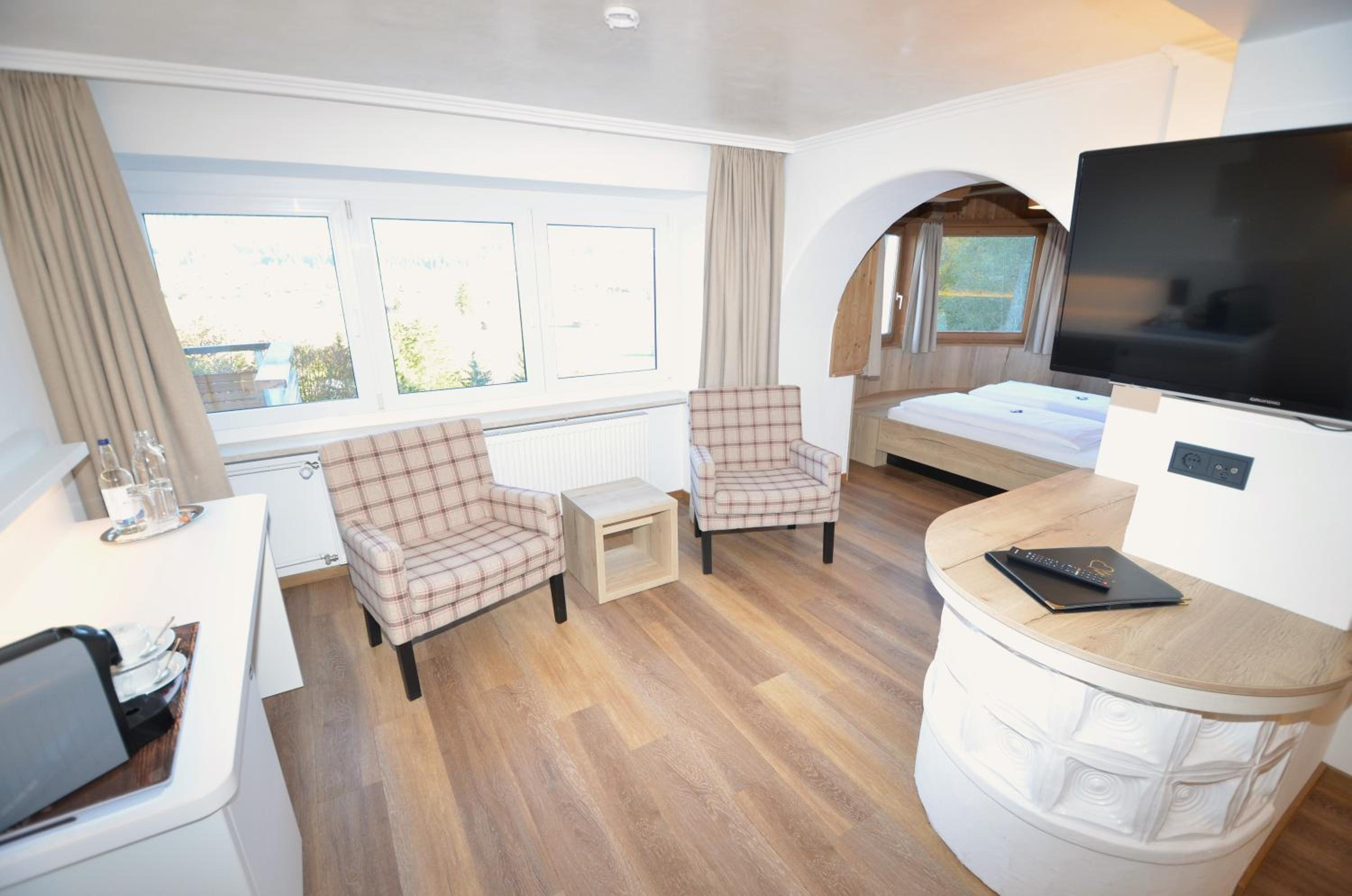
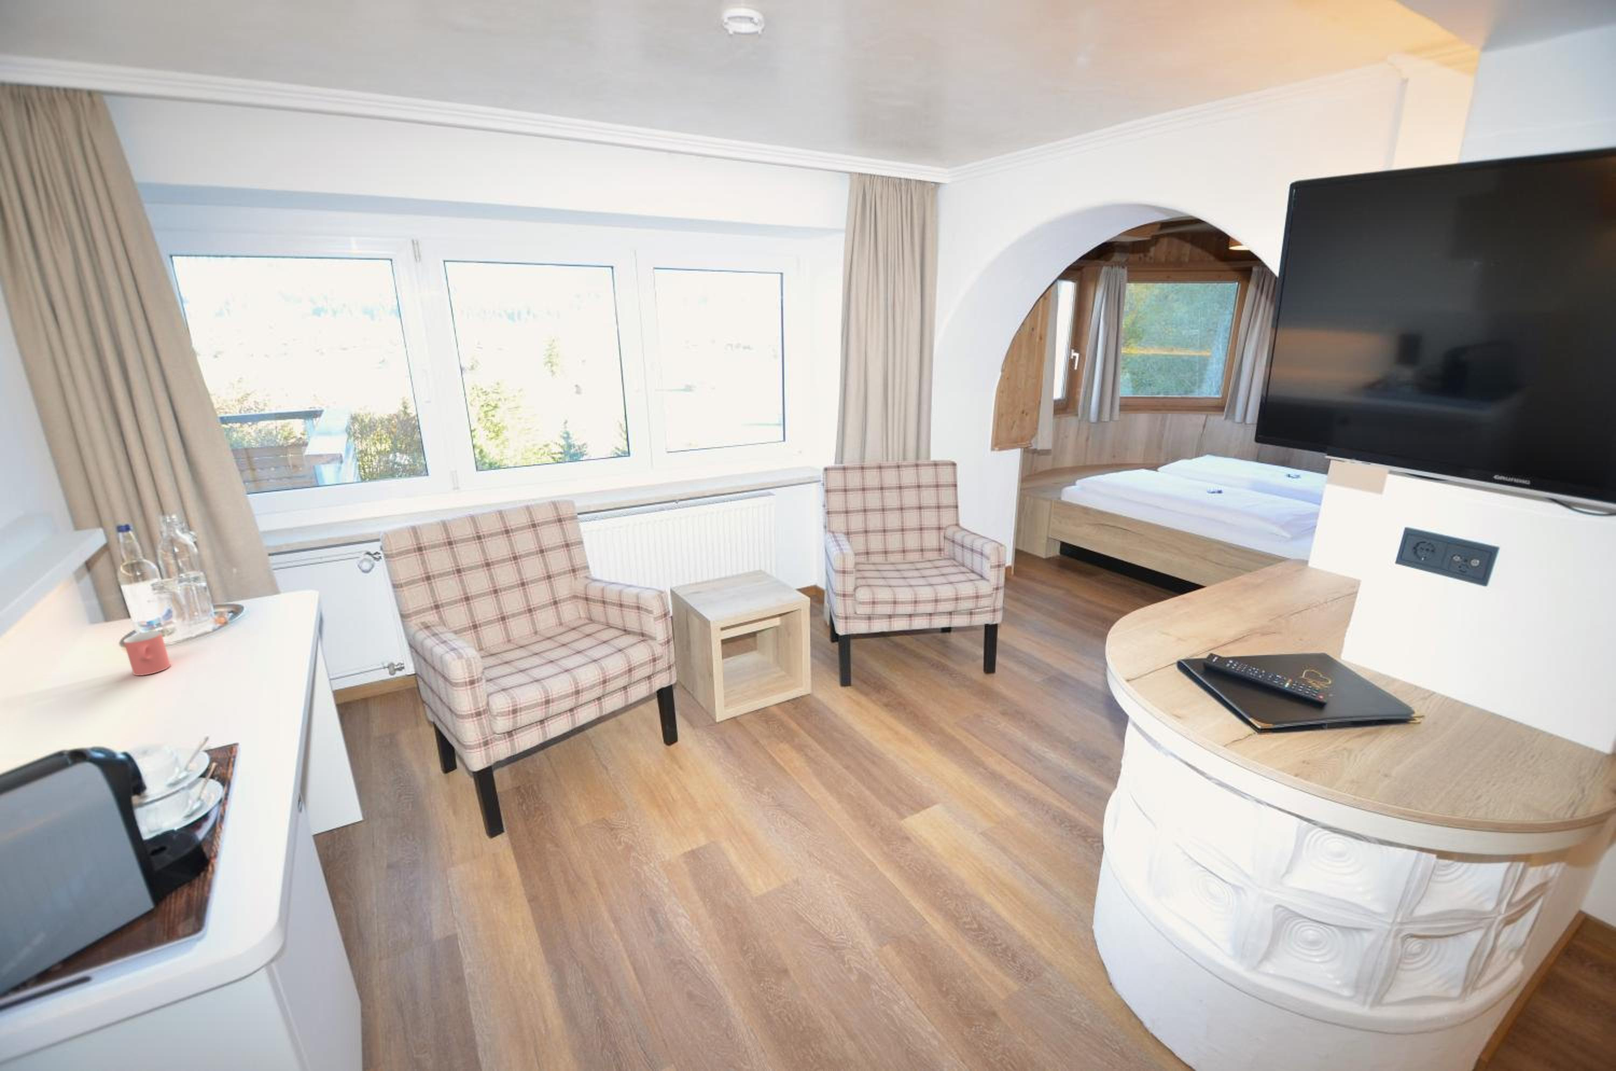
+ cup [123,631,171,677]
